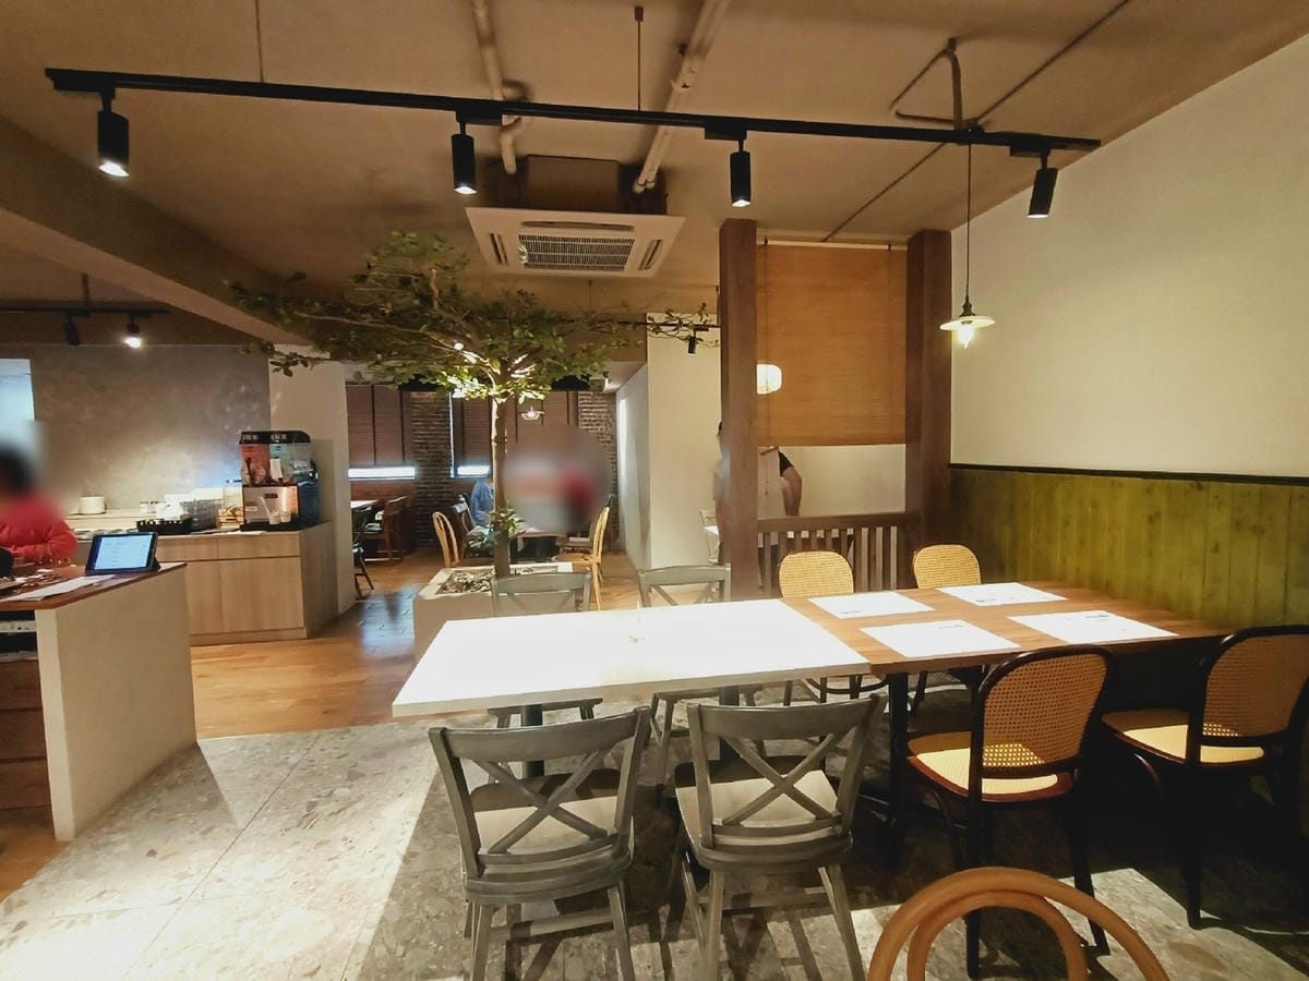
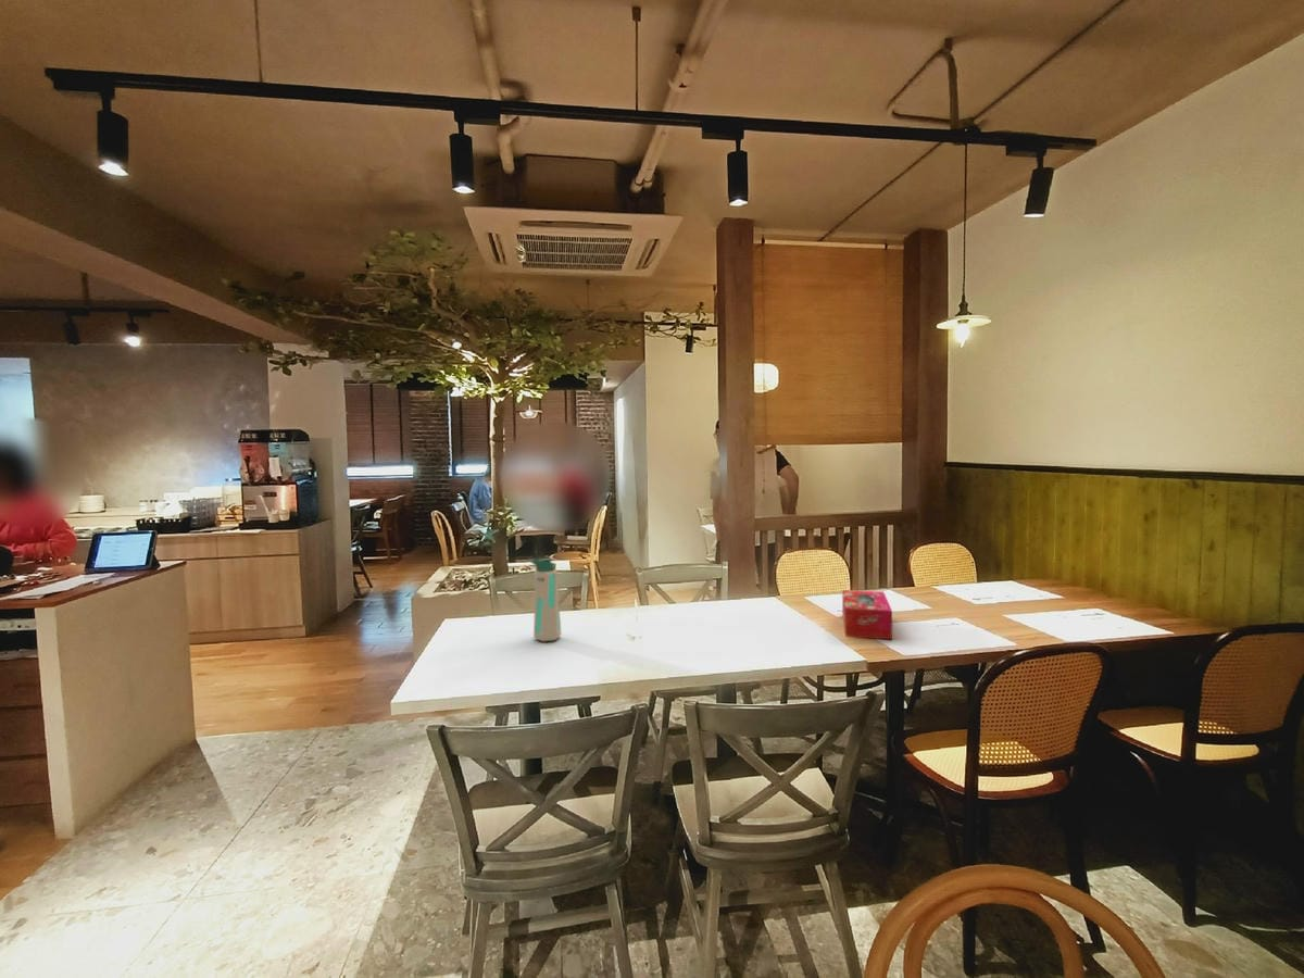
+ tissue box [841,589,893,641]
+ water bottle [527,557,563,642]
